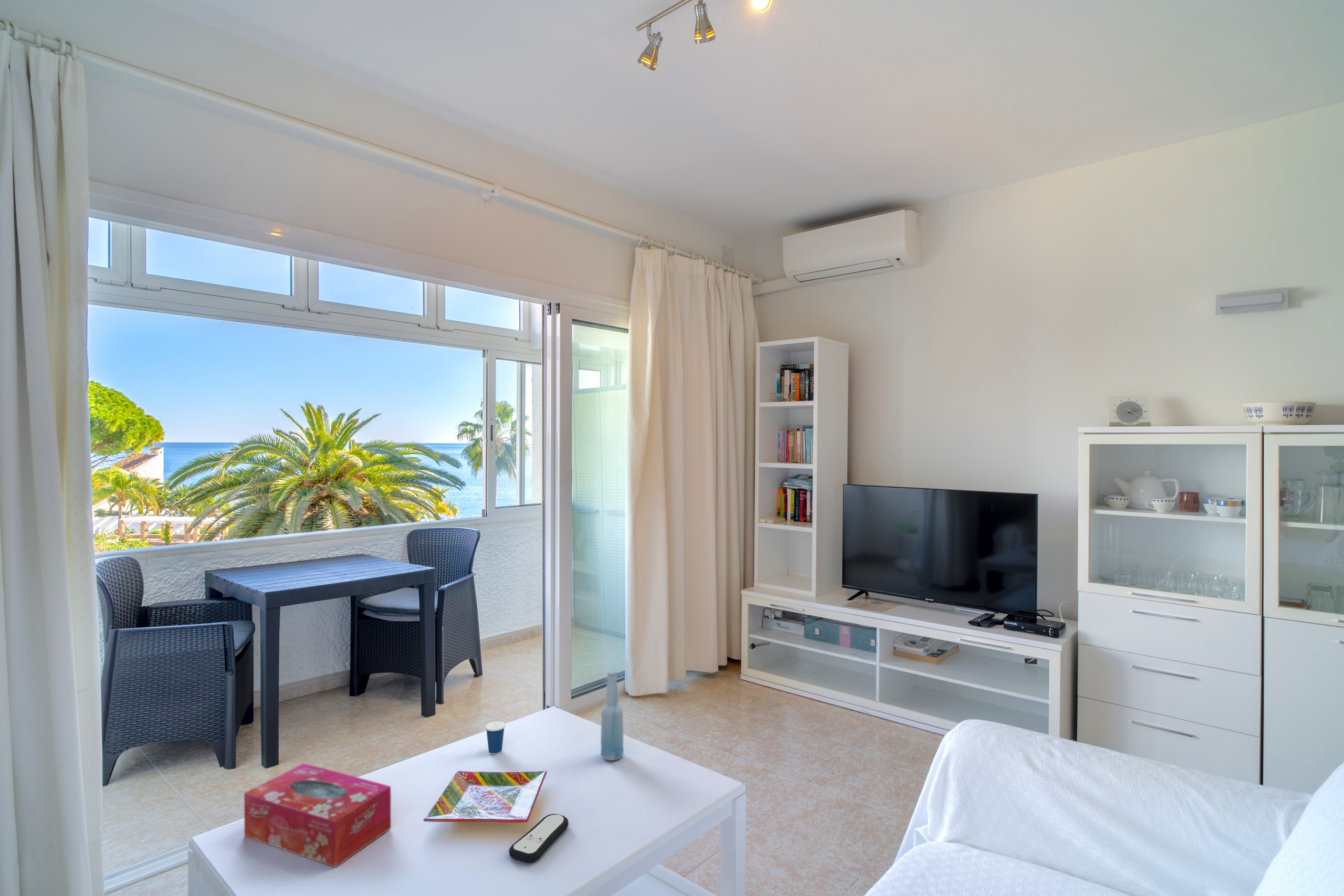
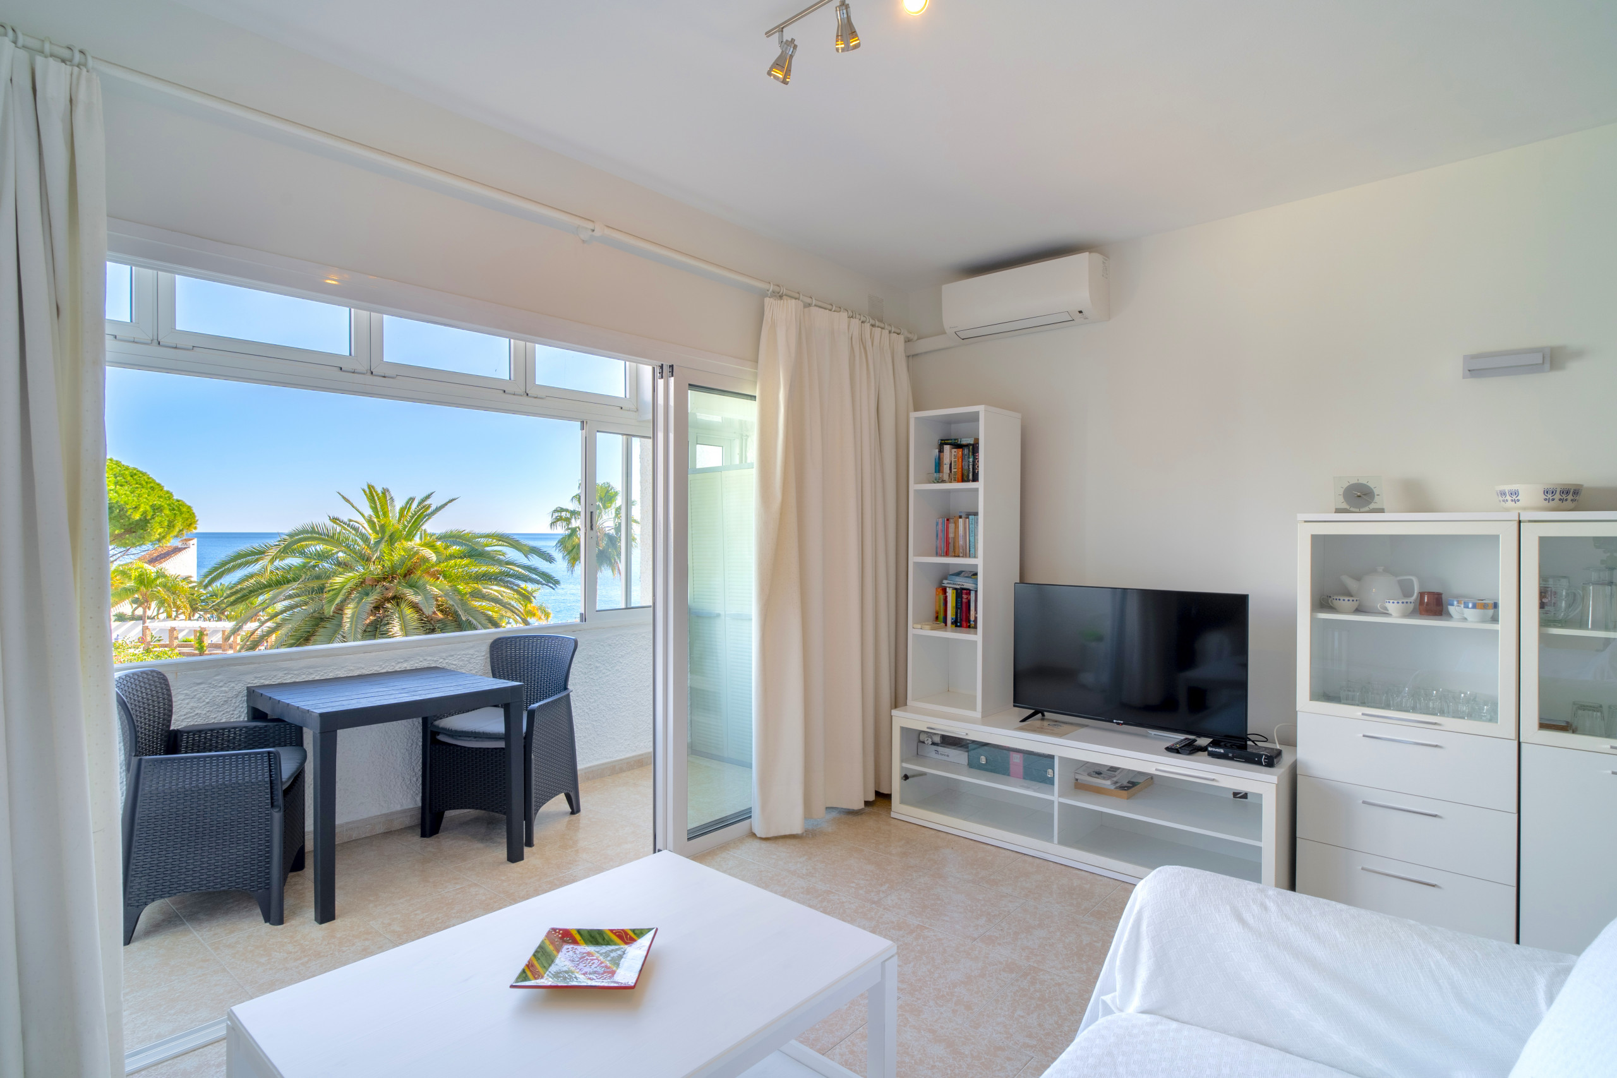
- remote control [508,814,569,863]
- cup [485,710,506,755]
- tissue box [244,763,392,868]
- bottle [600,670,624,761]
